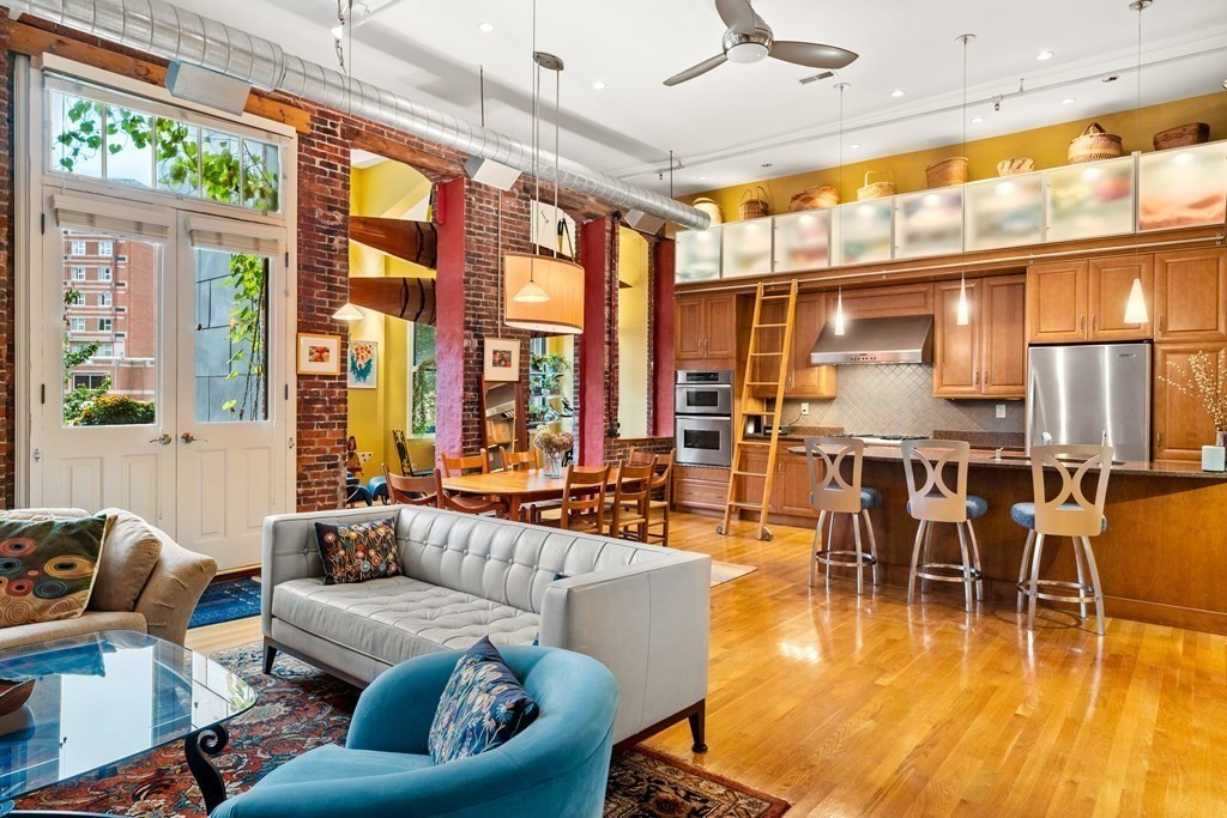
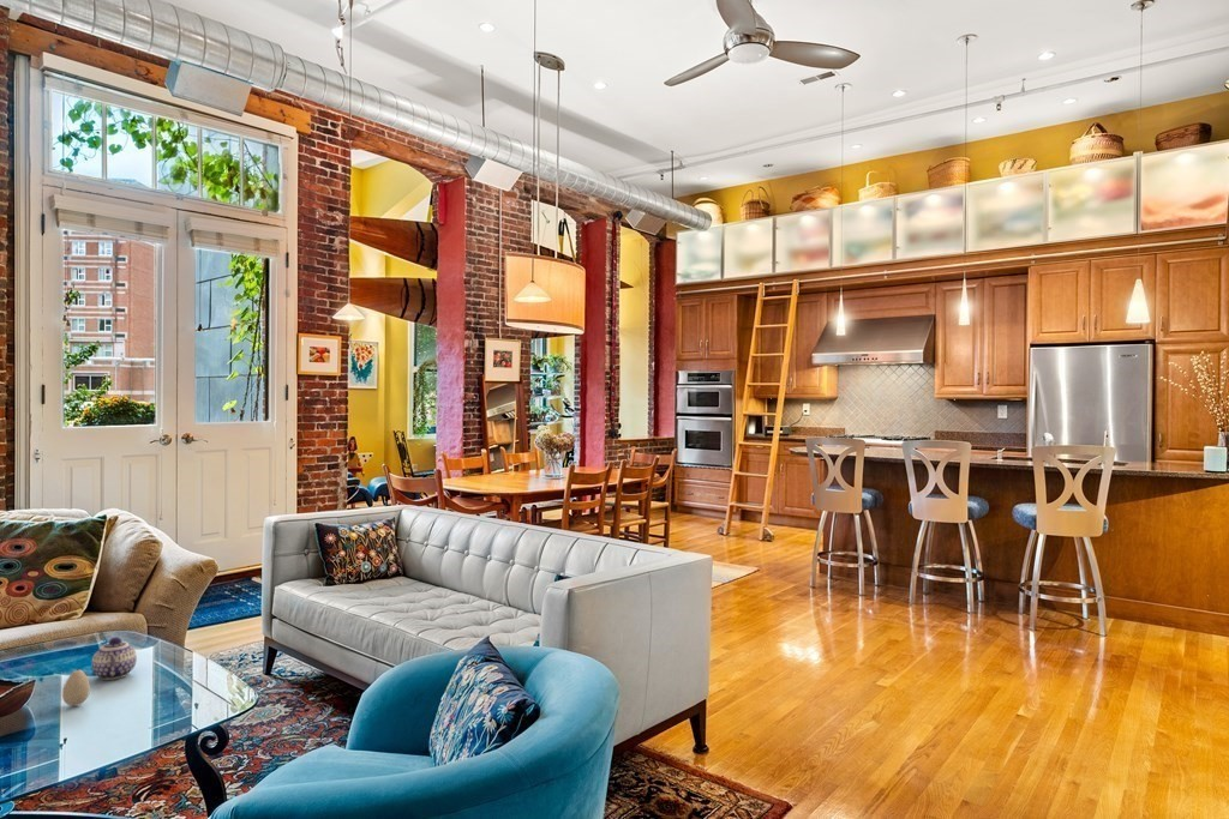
+ teapot [91,636,138,681]
+ decorative egg [61,669,91,707]
